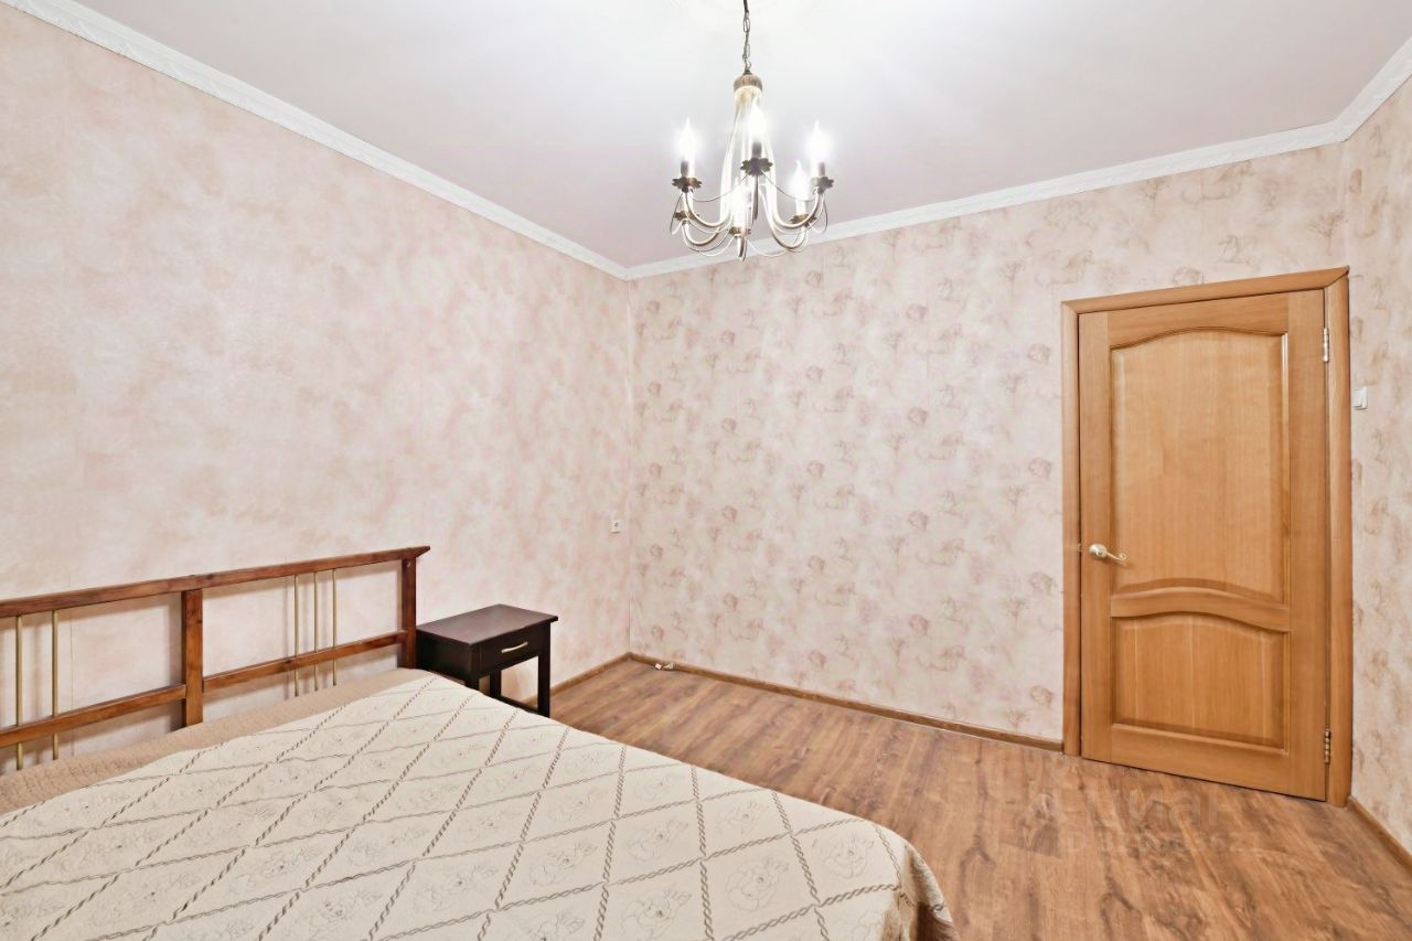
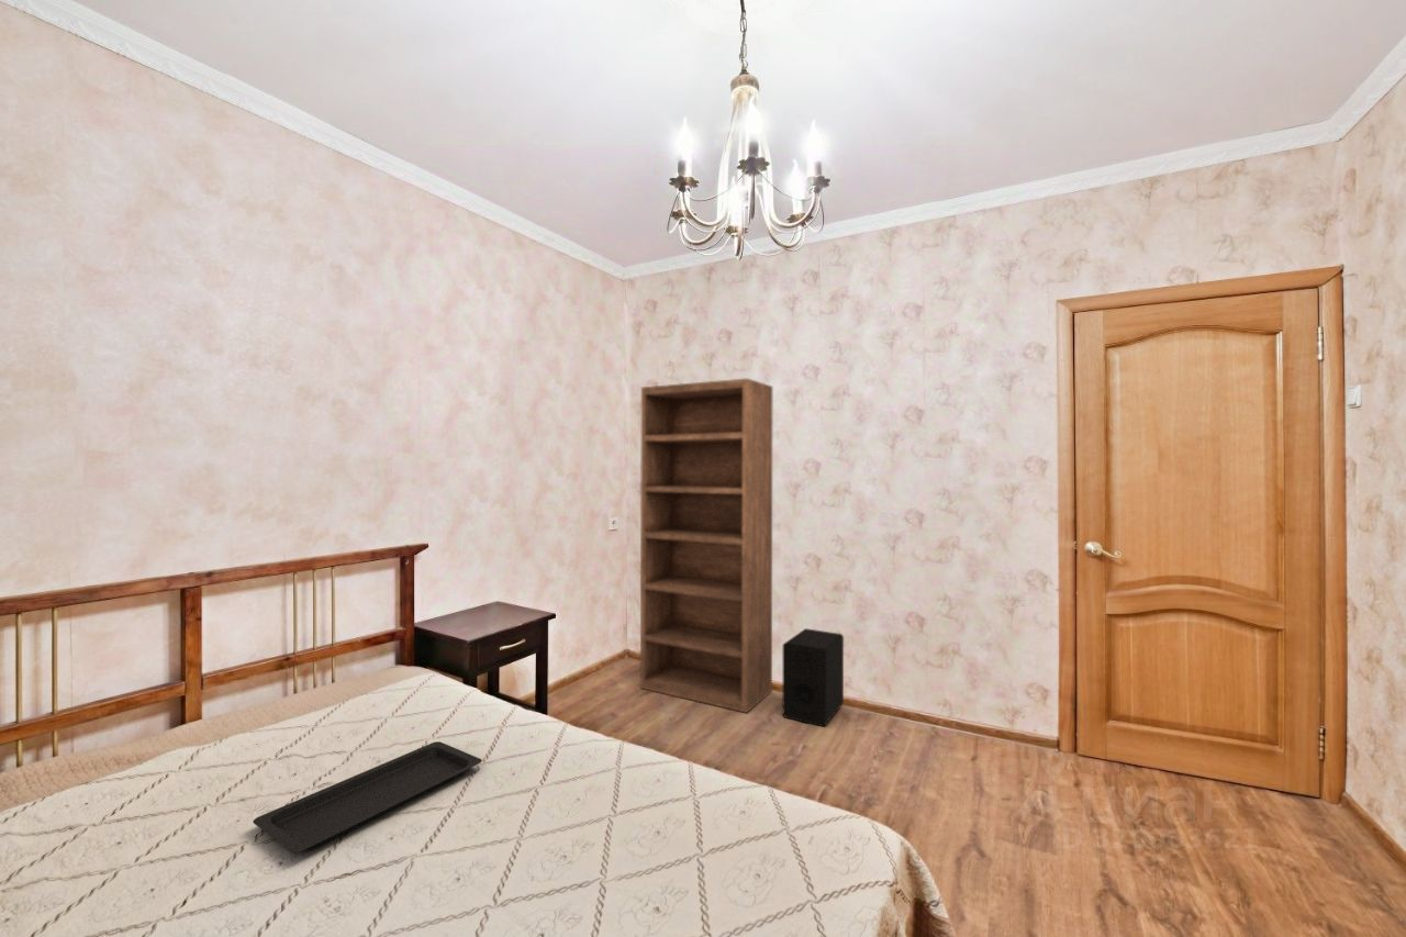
+ bookshelf [639,377,773,714]
+ serving tray [252,740,483,854]
+ speaker [782,627,845,727]
